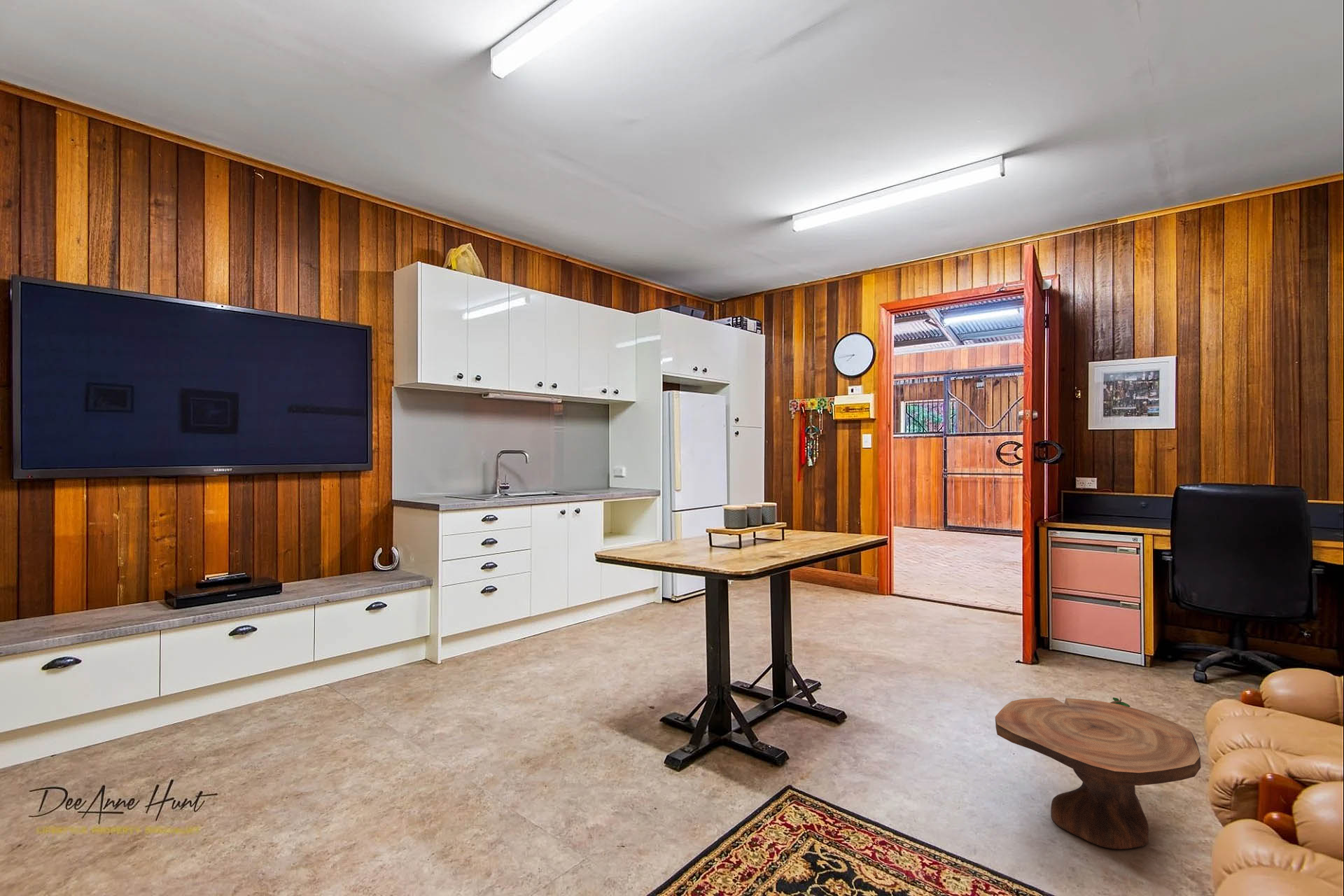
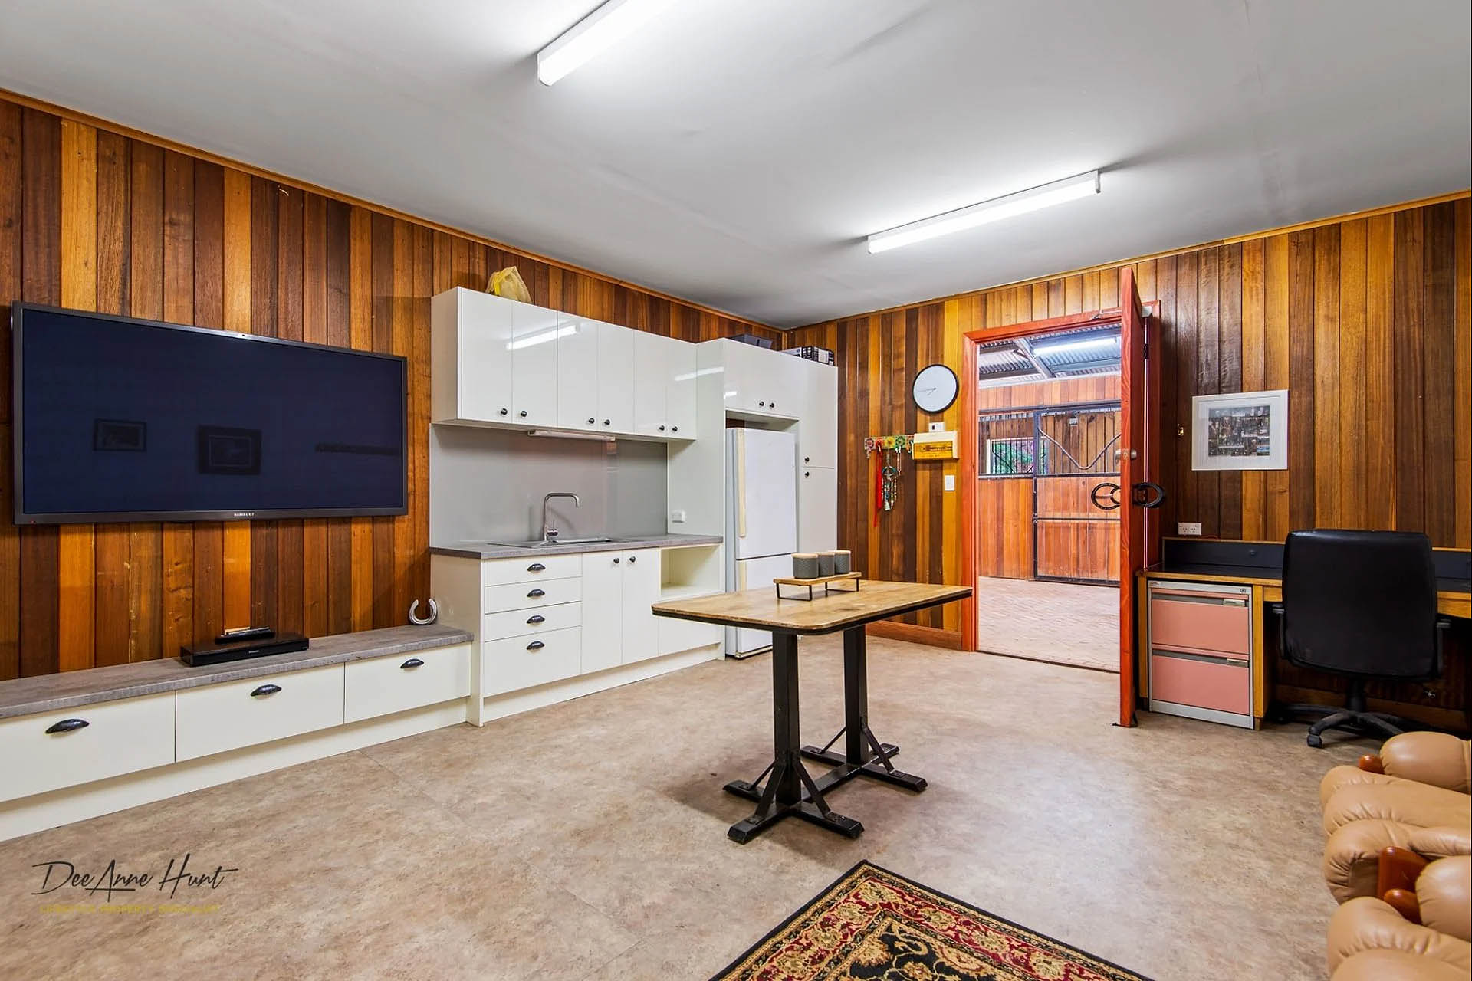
- side table [995,696,1202,850]
